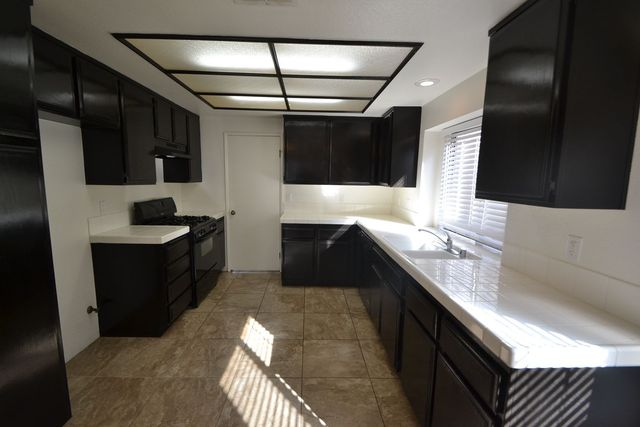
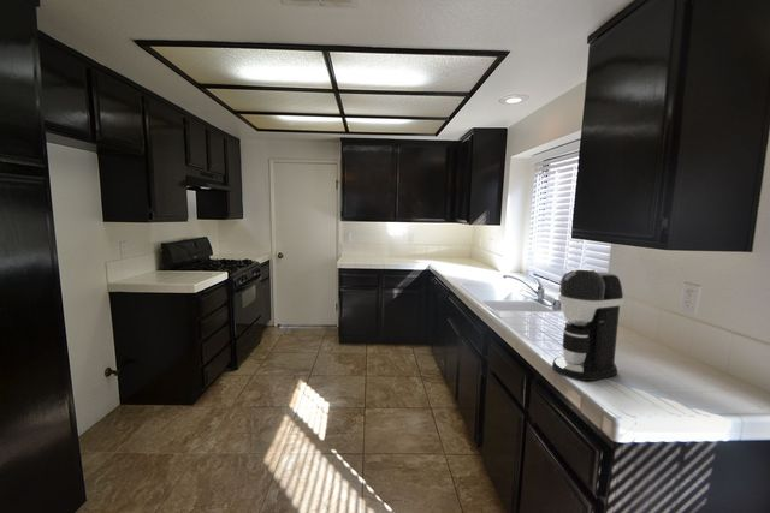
+ coffee maker [551,267,624,382]
